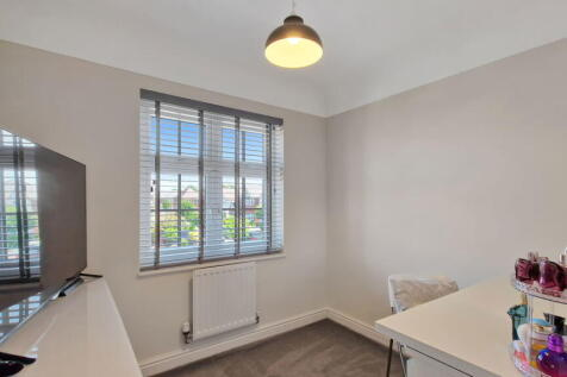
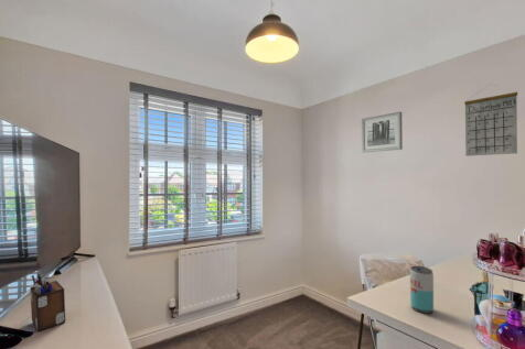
+ calendar [463,83,518,157]
+ beverage can [409,265,435,315]
+ desk organizer [30,273,66,332]
+ wall art [361,111,404,153]
